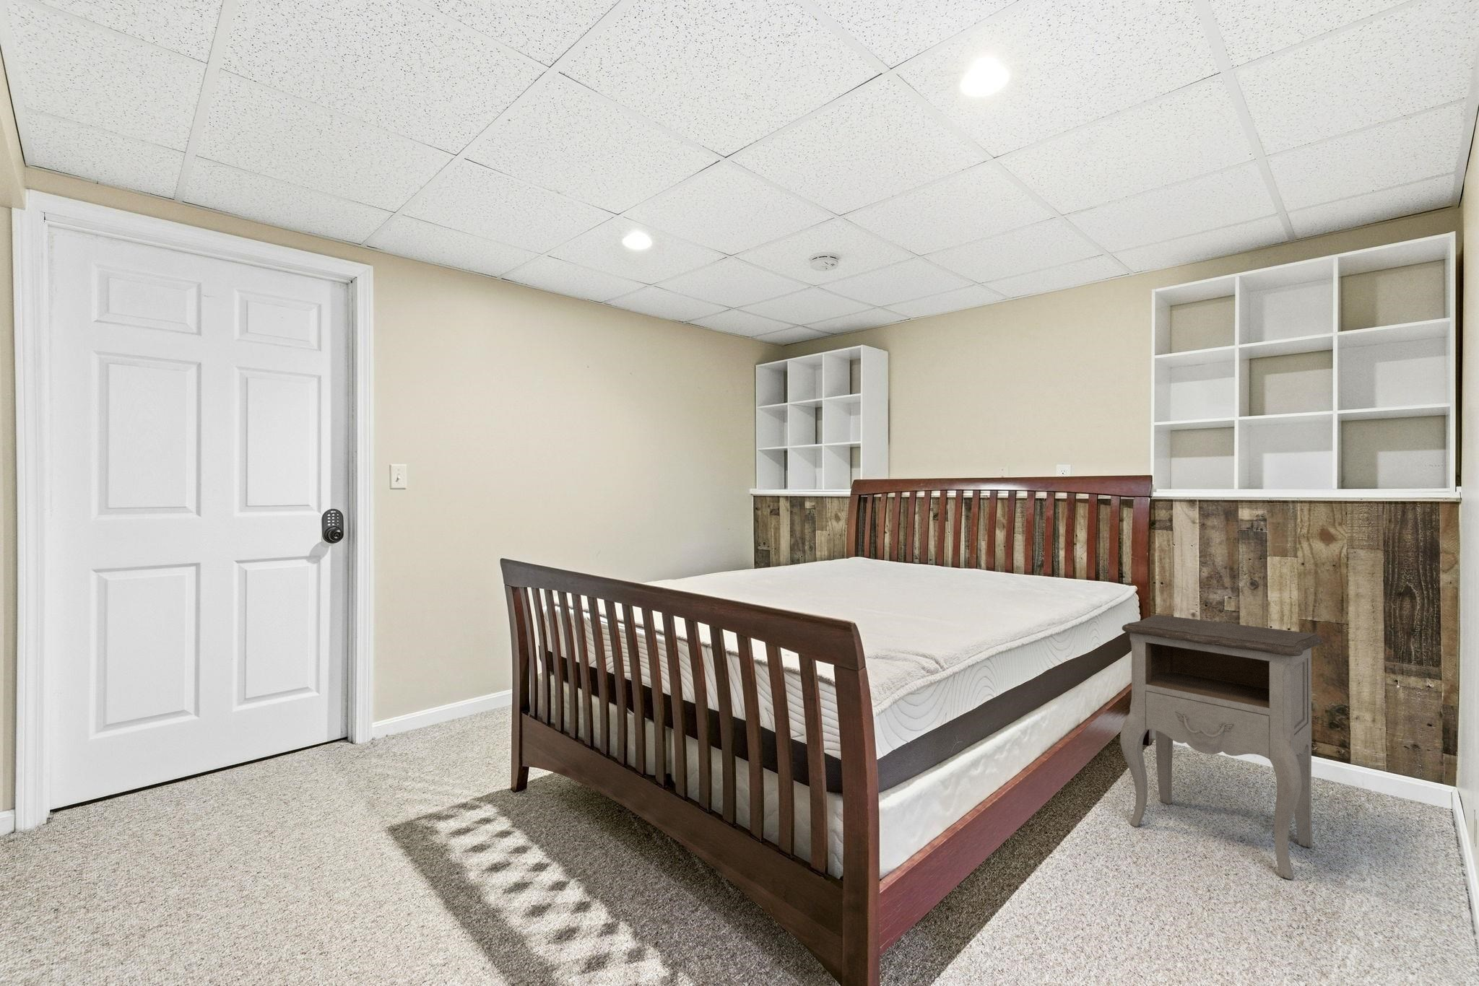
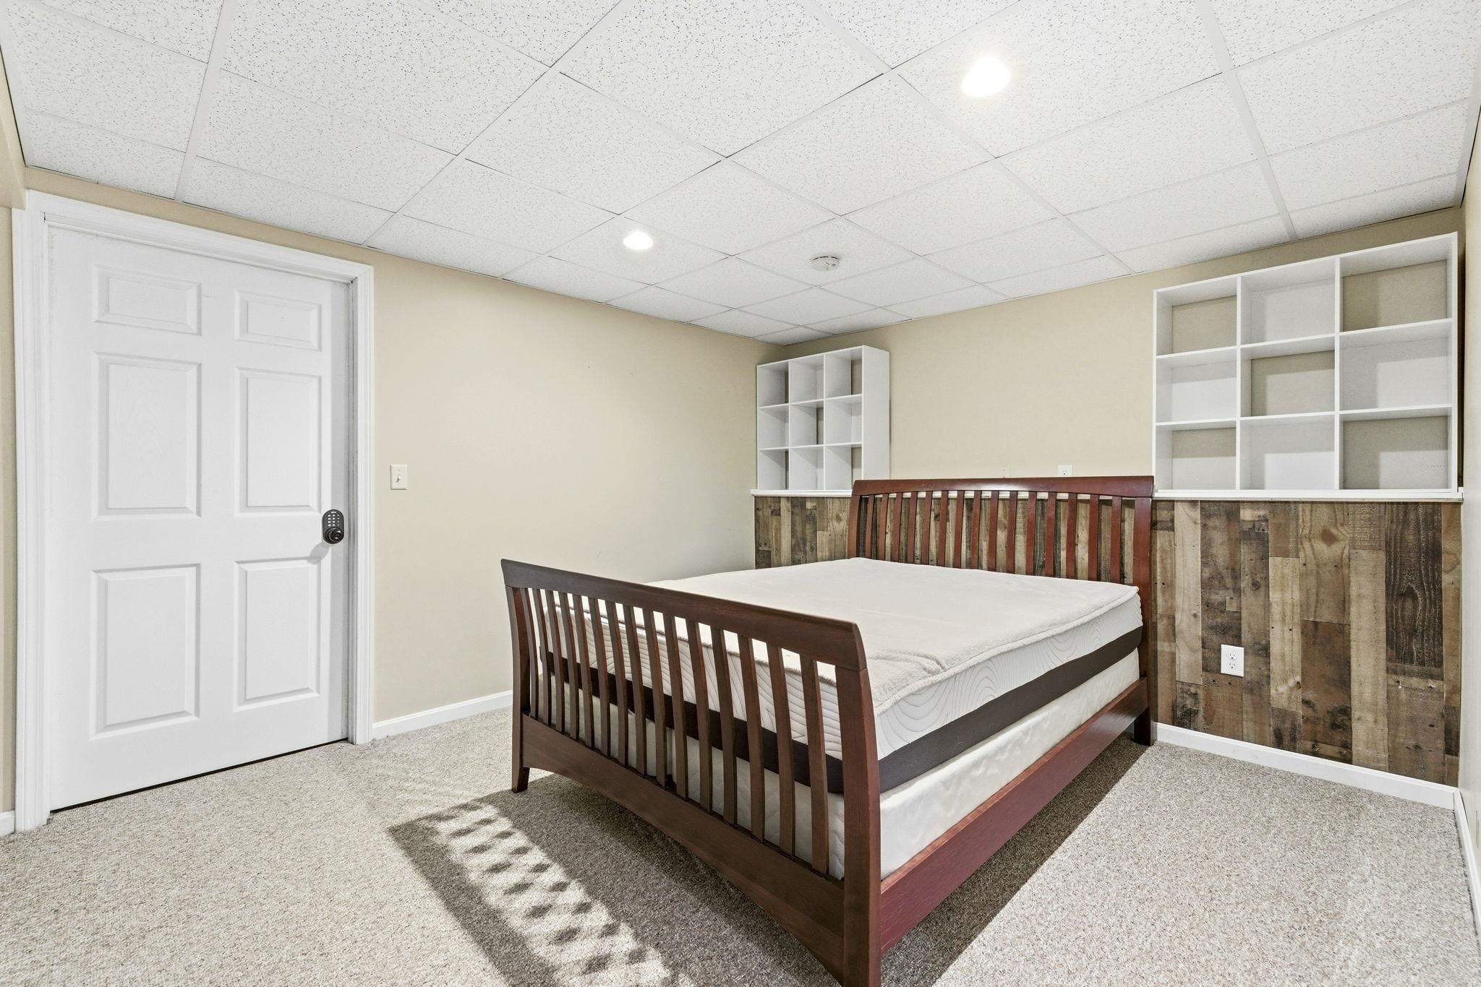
- nightstand [1119,614,1323,880]
